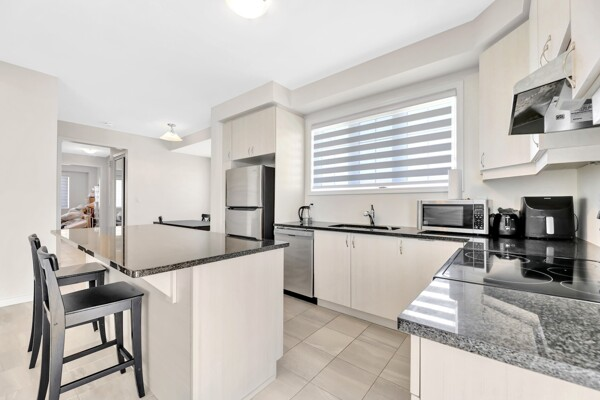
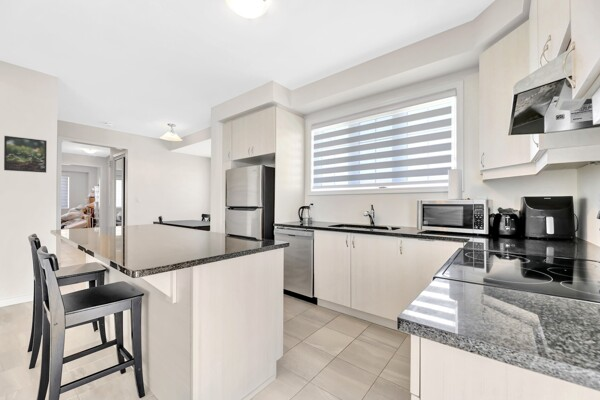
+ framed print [3,135,48,174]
